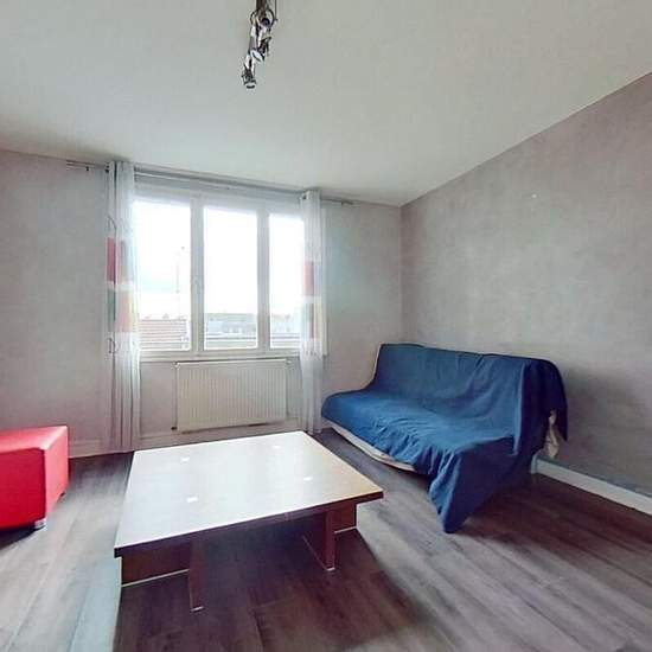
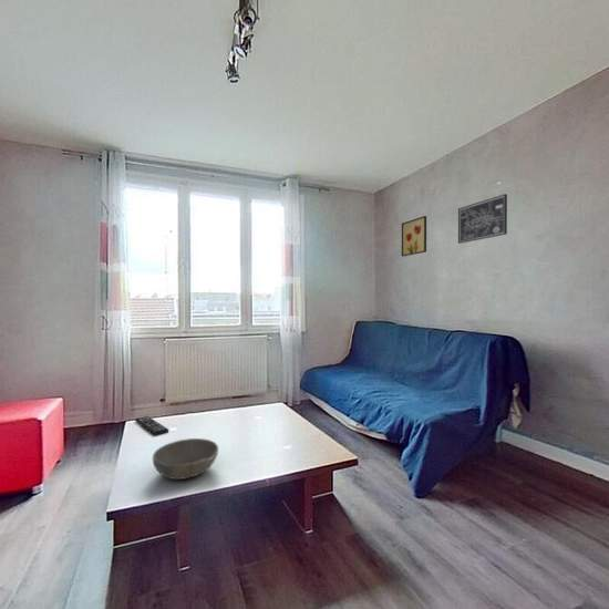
+ wall art [457,193,508,245]
+ wall art [401,215,427,257]
+ bowl [152,437,219,481]
+ remote control [134,415,169,436]
